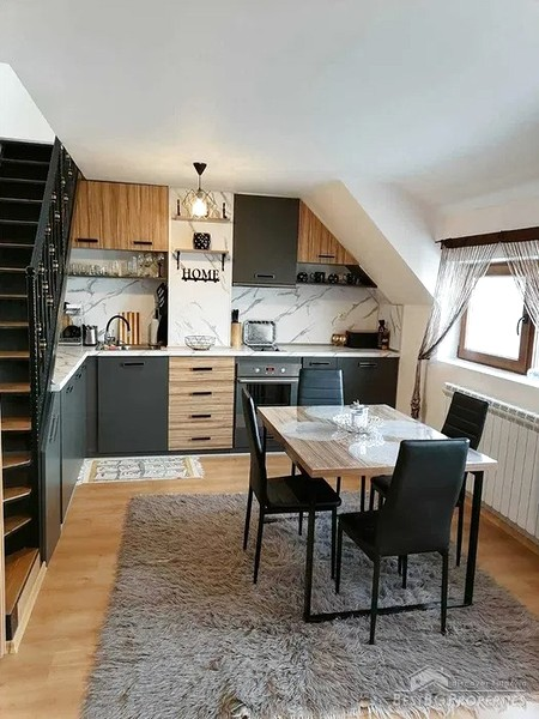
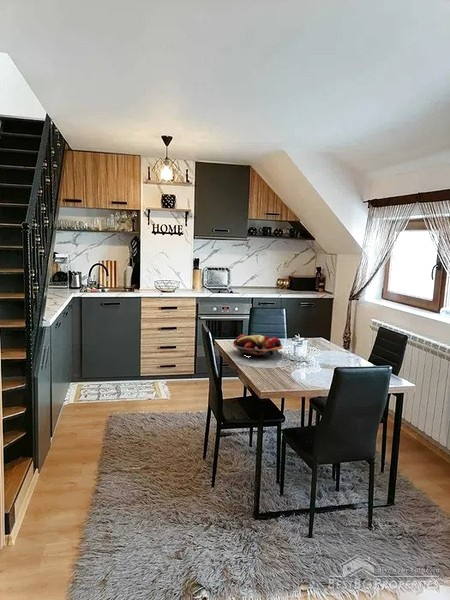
+ fruit basket [232,333,284,358]
